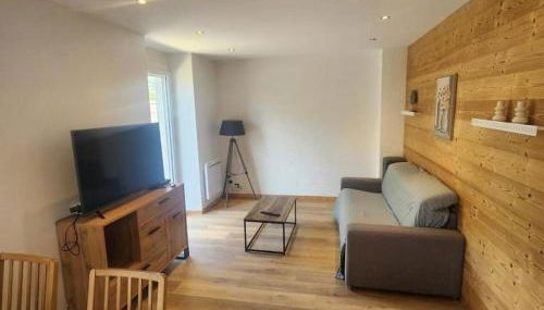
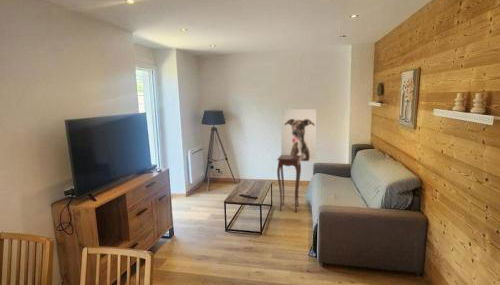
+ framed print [280,108,317,163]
+ side table [276,154,302,213]
